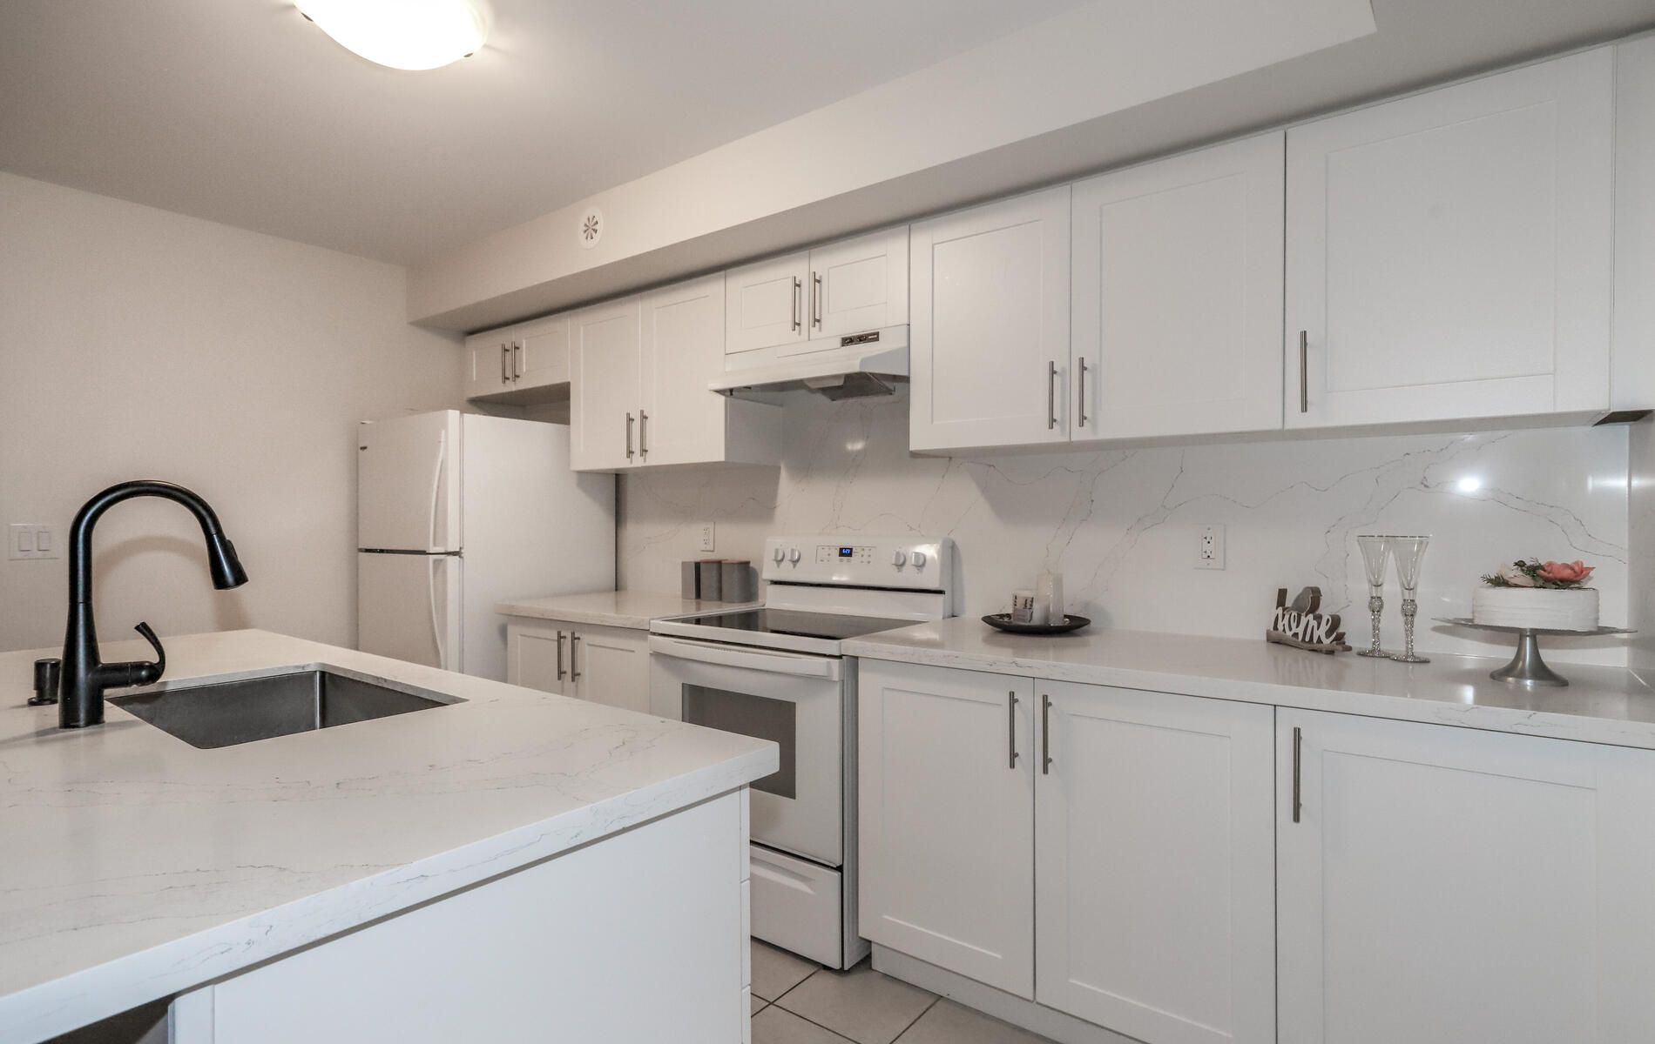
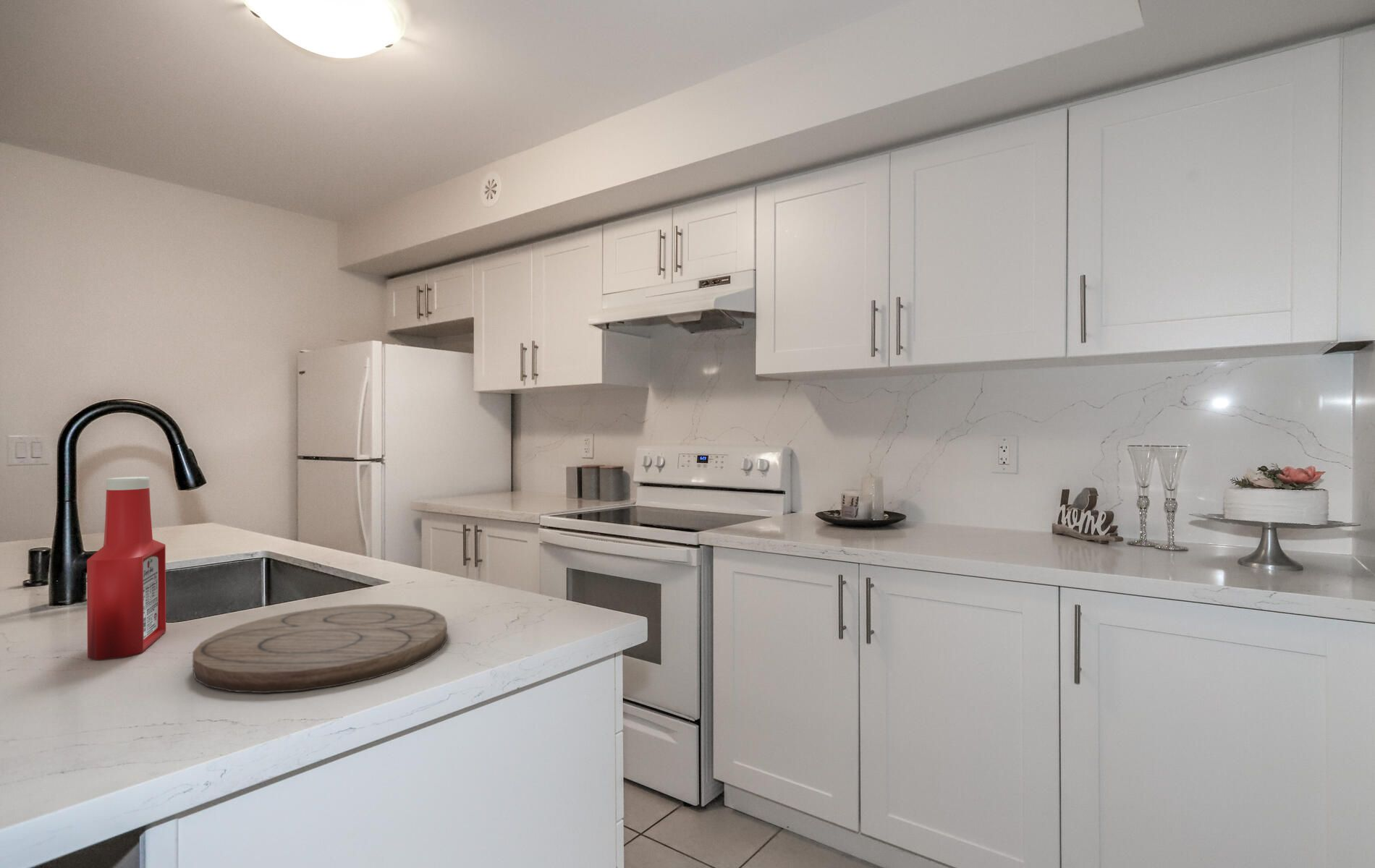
+ soap bottle [86,476,166,660]
+ cutting board [192,603,448,694]
